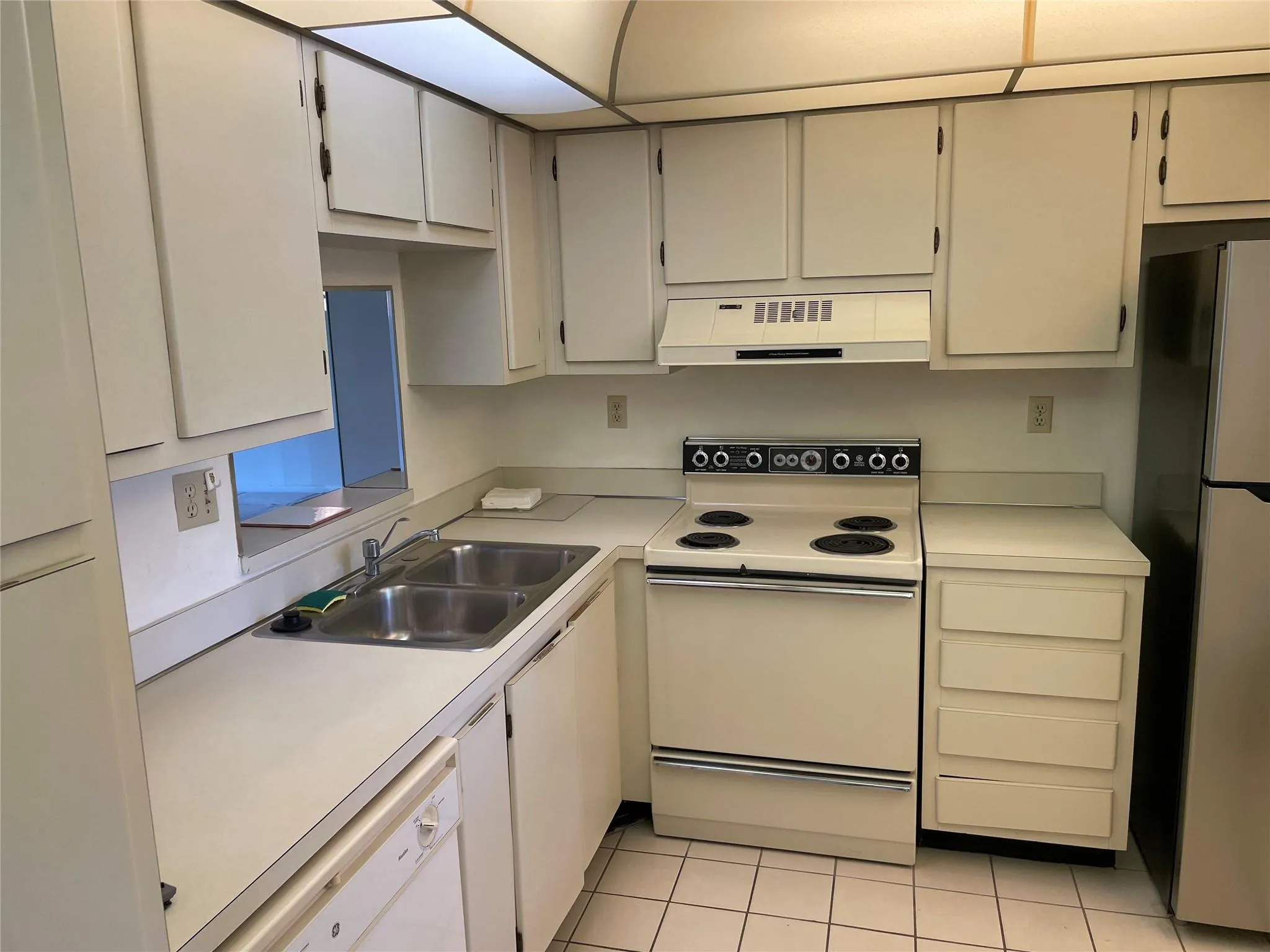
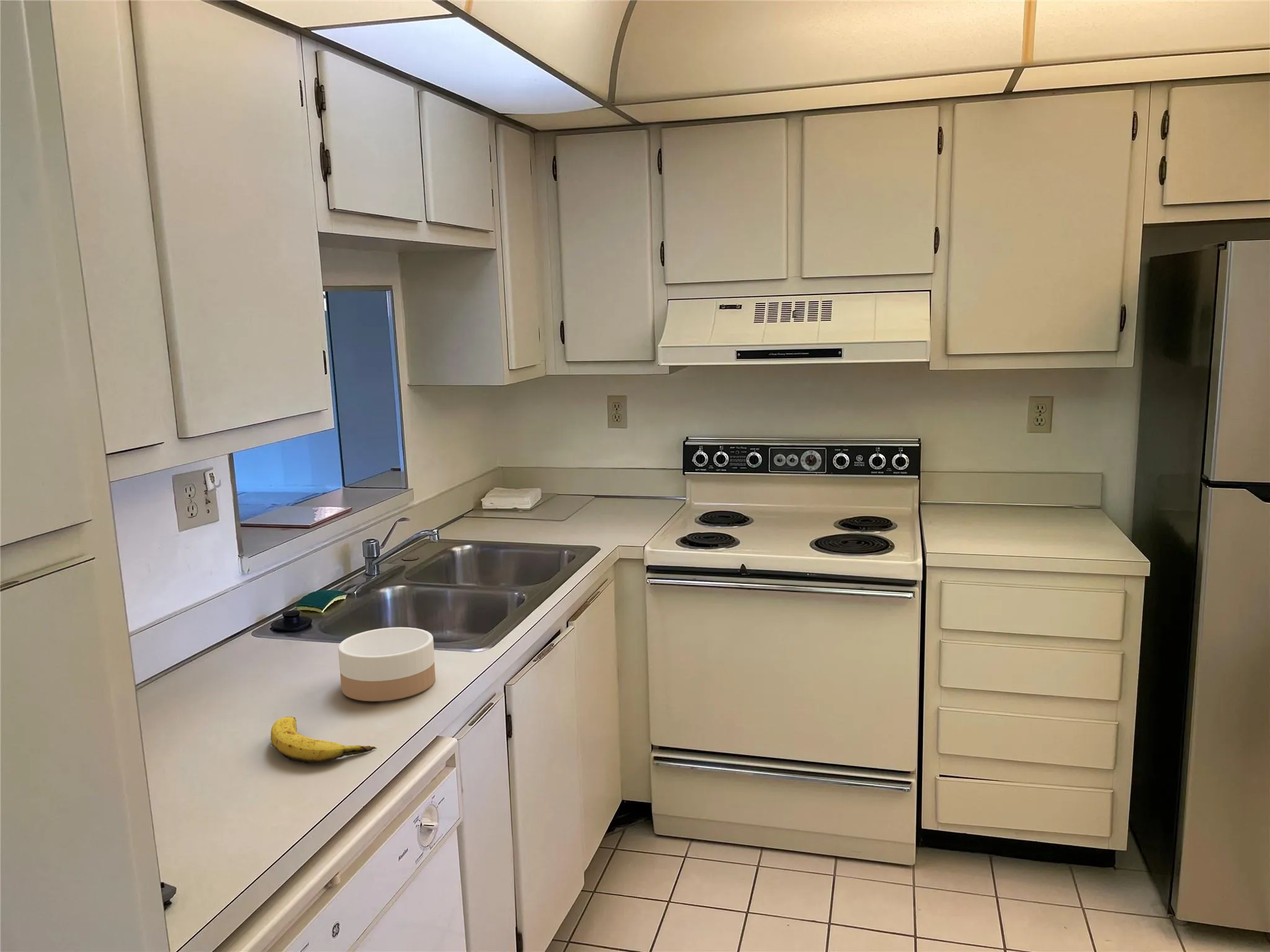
+ banana [270,716,378,764]
+ bowl [337,627,436,702]
